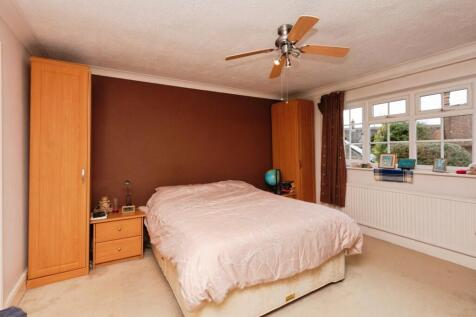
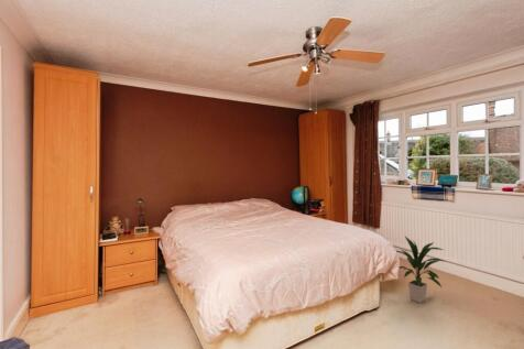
+ indoor plant [395,236,447,304]
